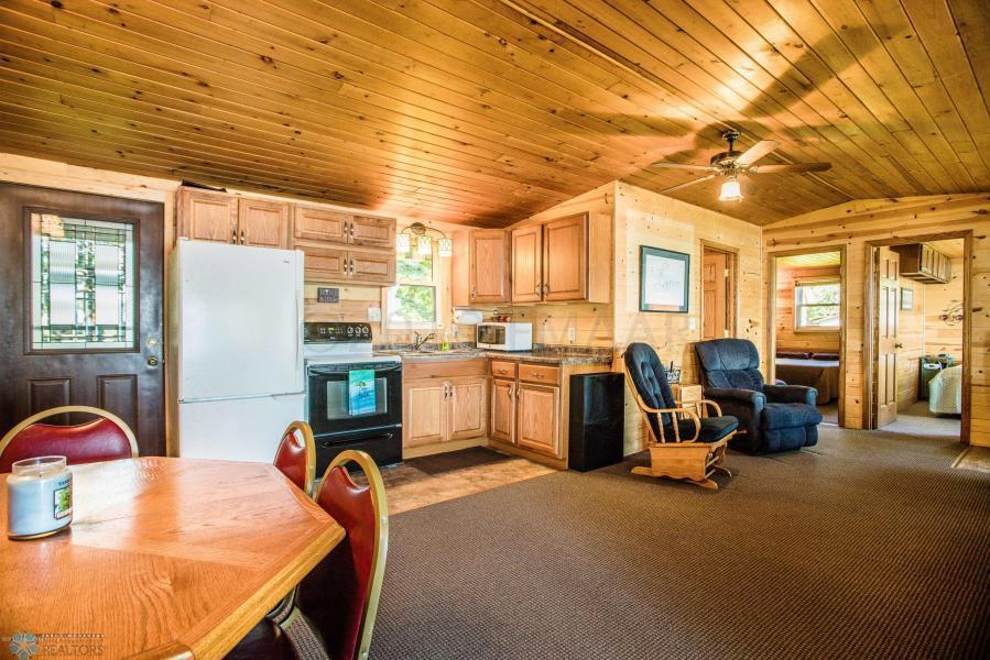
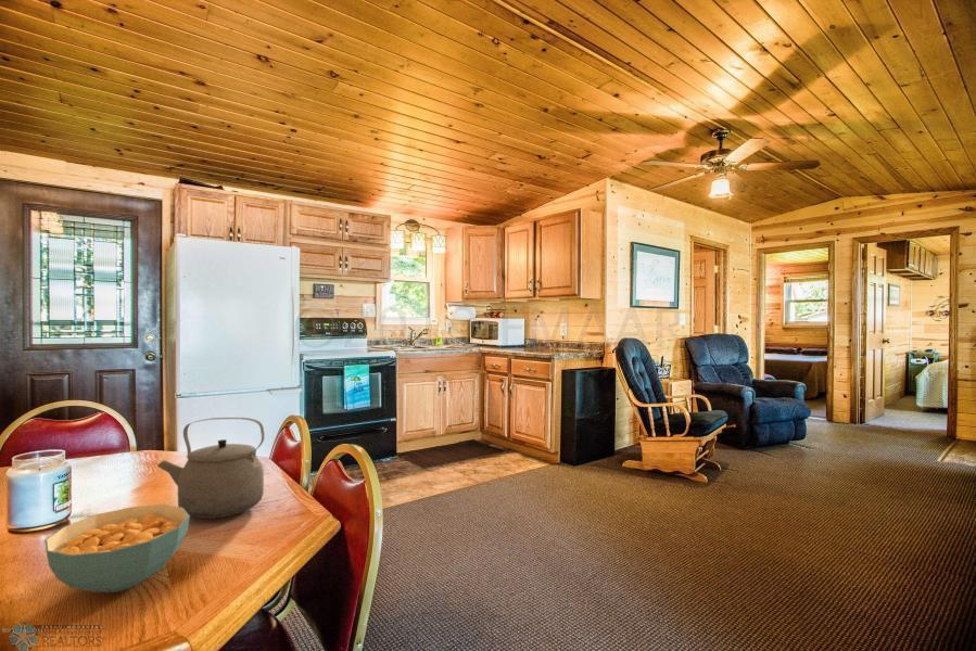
+ tea kettle [156,417,265,520]
+ cereal bowl [43,503,191,593]
